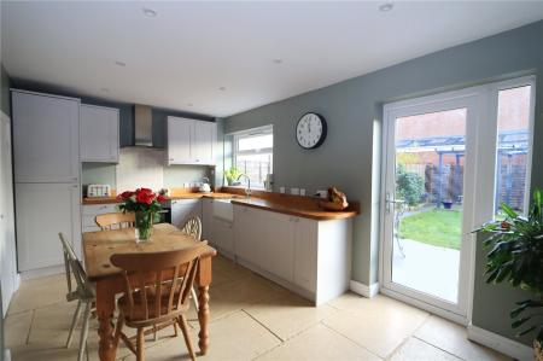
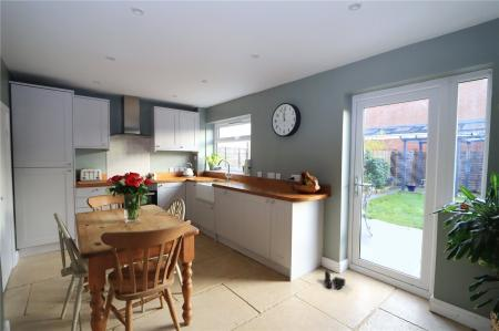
+ boots [323,269,346,290]
